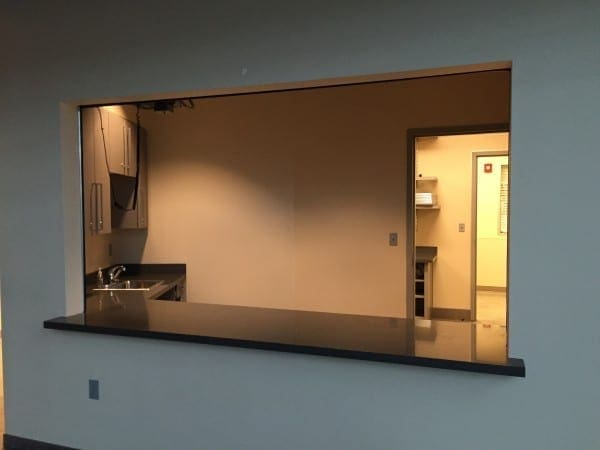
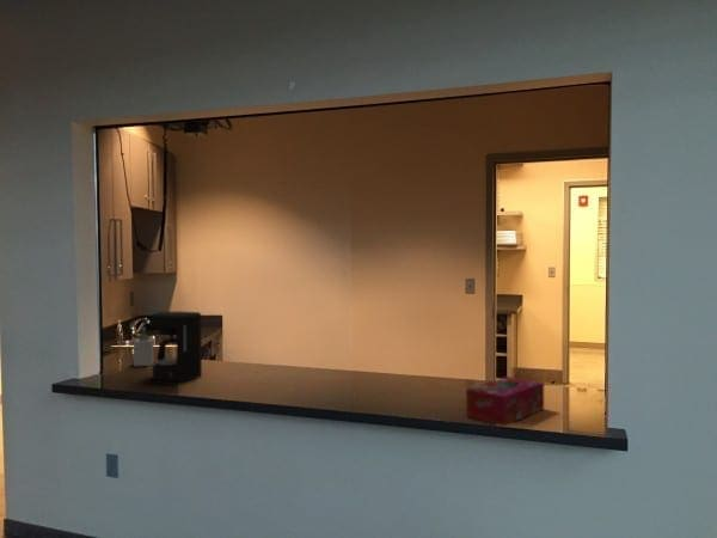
+ tissue box [465,375,545,427]
+ coffee maker [151,310,203,383]
+ soap bottle [133,326,155,367]
